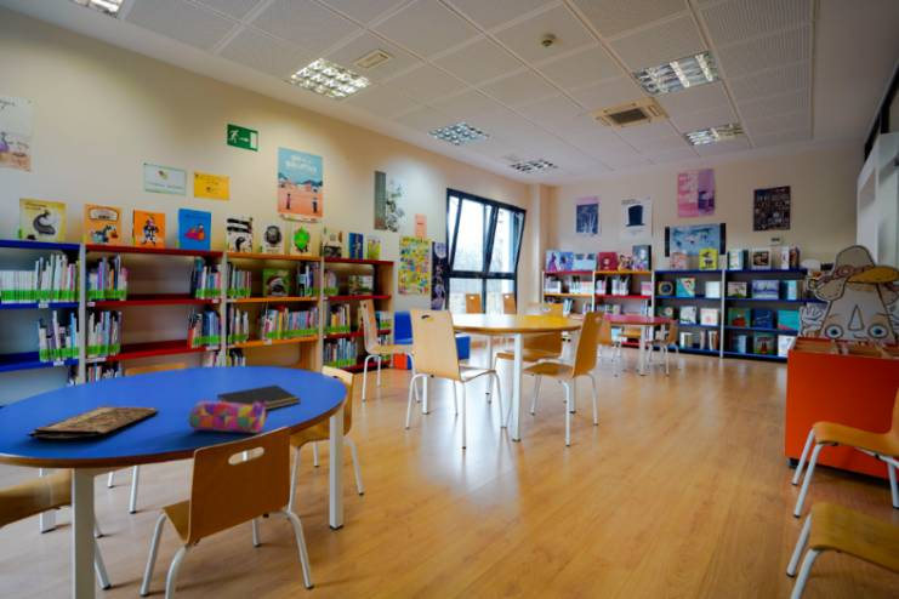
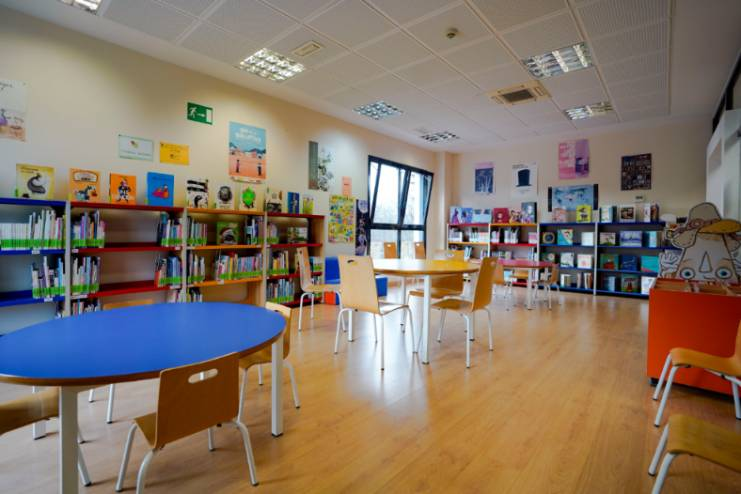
- notepad [216,383,302,411]
- pencil case [187,399,271,434]
- book [25,405,160,439]
